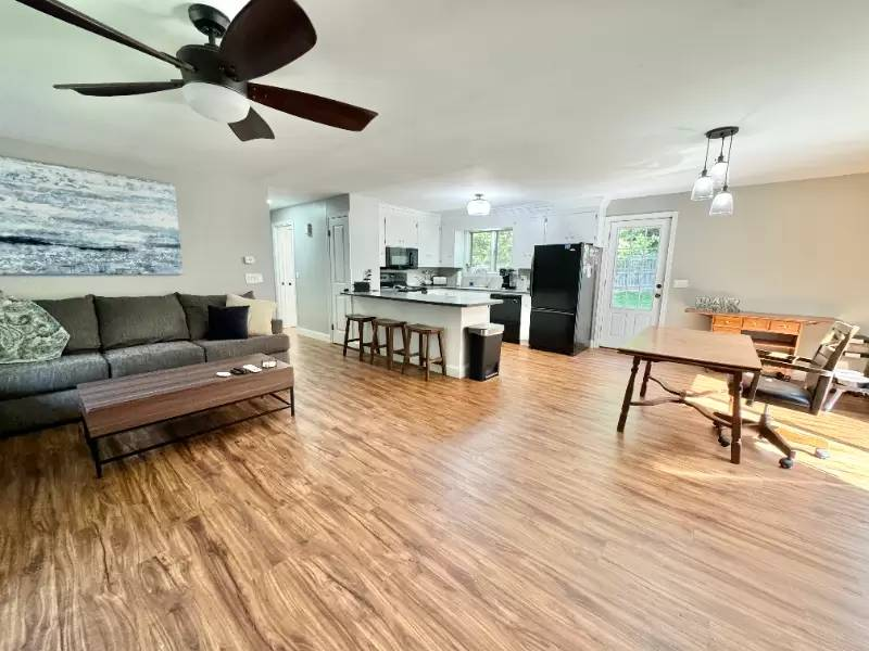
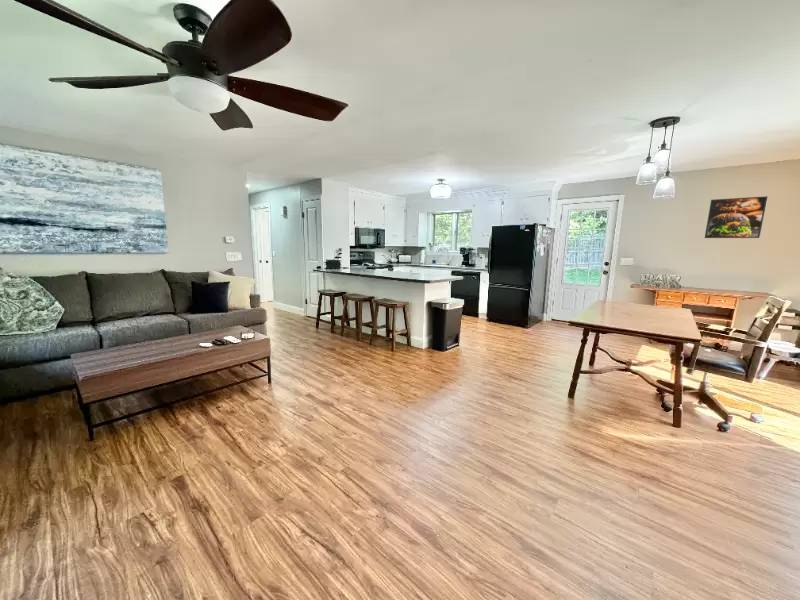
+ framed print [704,195,769,239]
